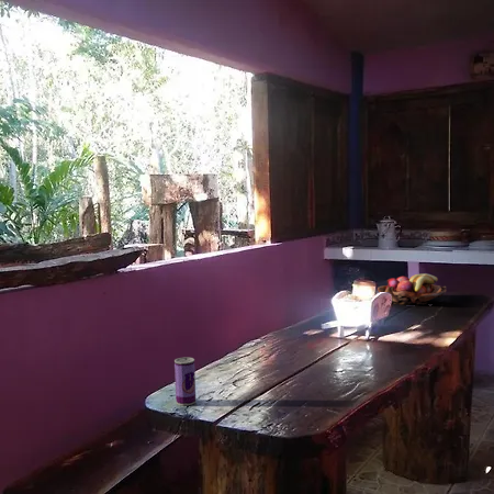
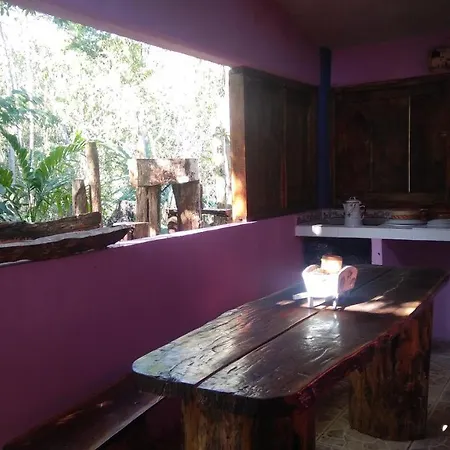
- fruit basket [377,273,448,306]
- beverage can [173,357,197,406]
